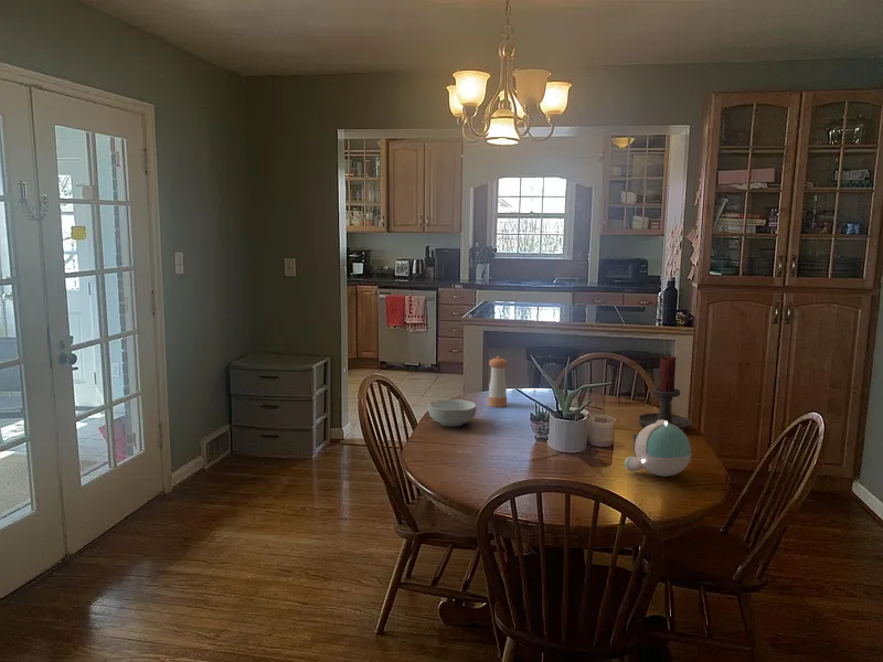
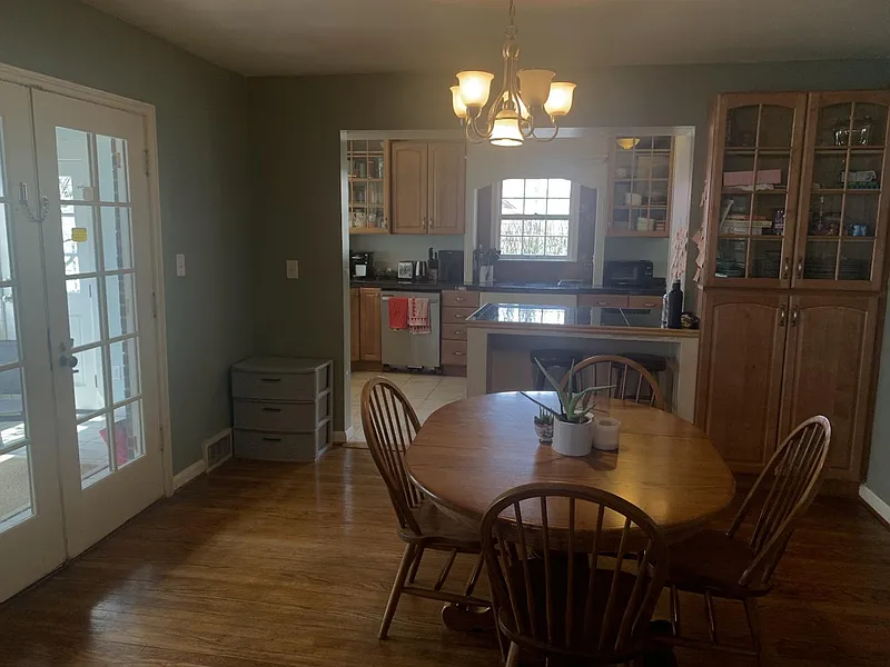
- pepper shaker [487,355,509,408]
- teapot [624,420,692,478]
- candle holder [638,355,692,431]
- cereal bowl [427,398,477,428]
